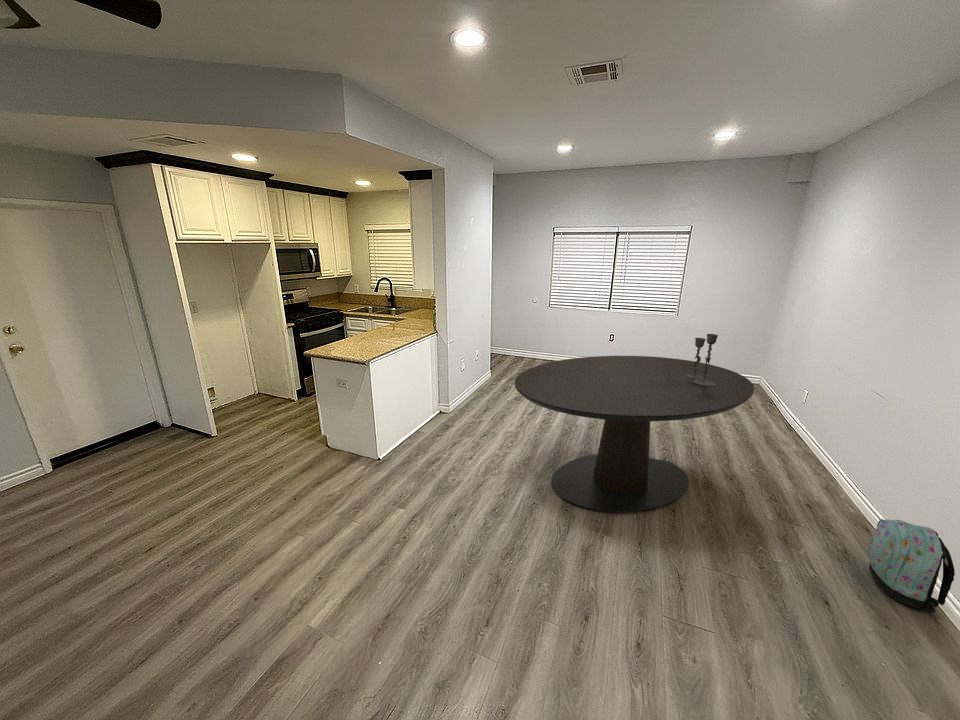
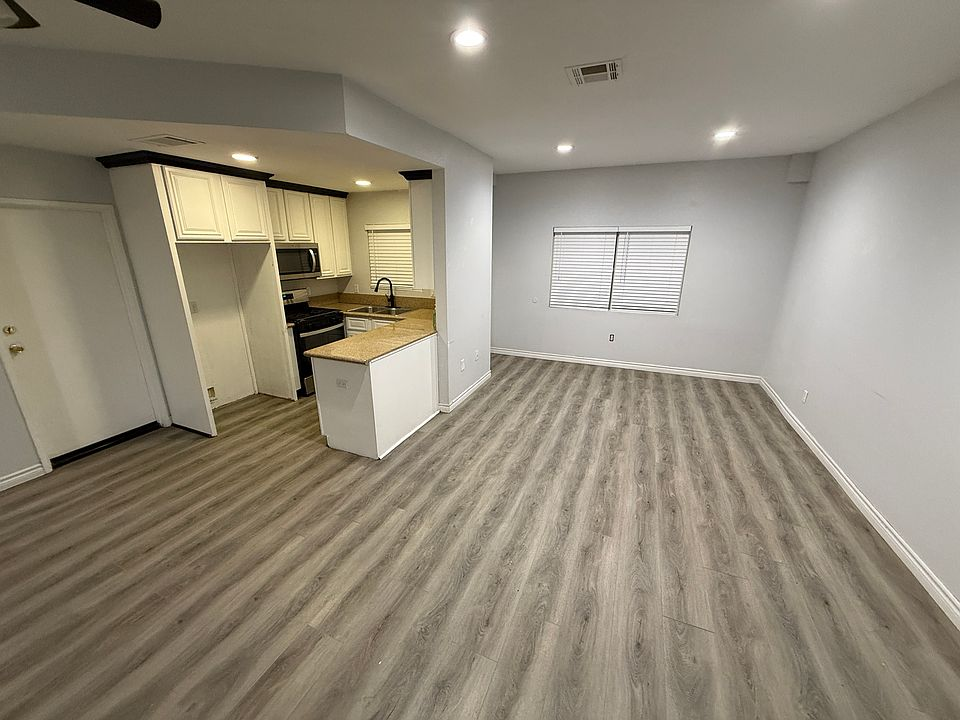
- dining table [514,355,755,513]
- candlestick [685,333,719,386]
- backpack [868,518,956,614]
